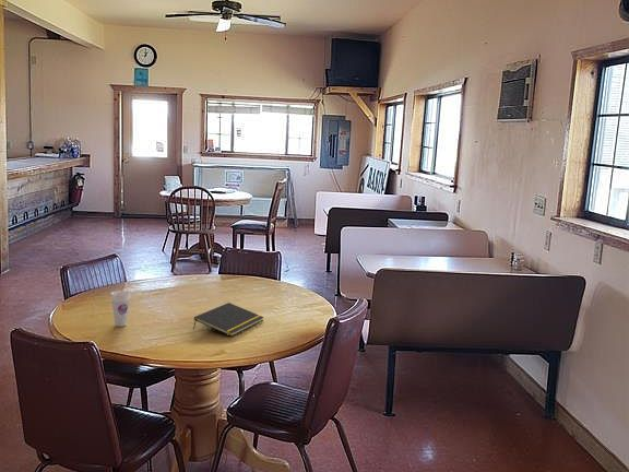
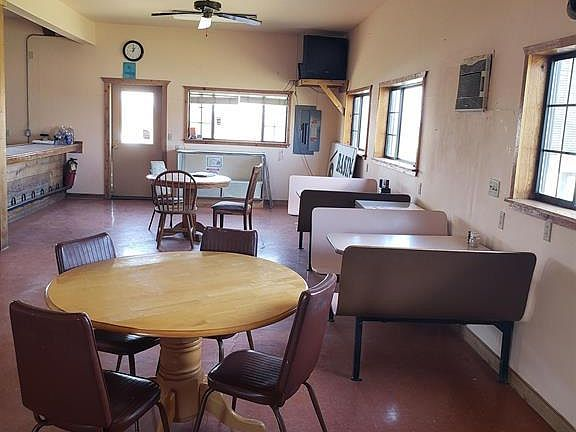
- notepad [192,302,264,338]
- cup [110,290,131,328]
